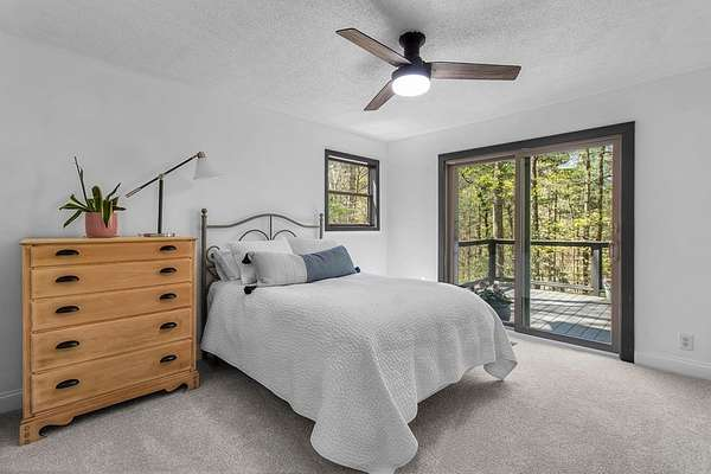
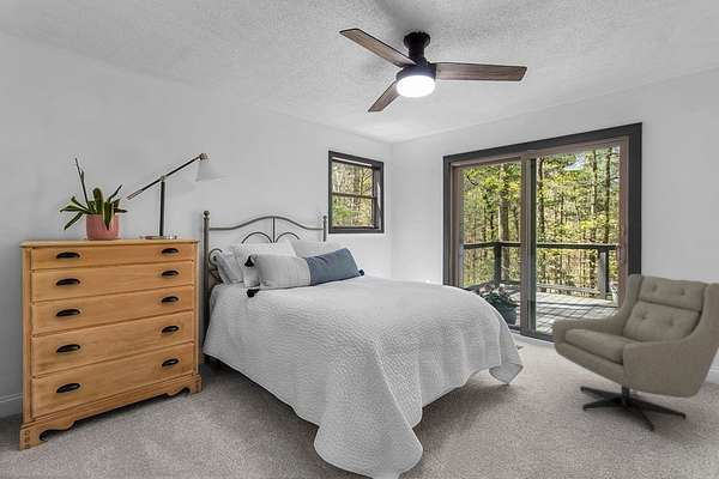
+ armchair [551,273,719,432]
